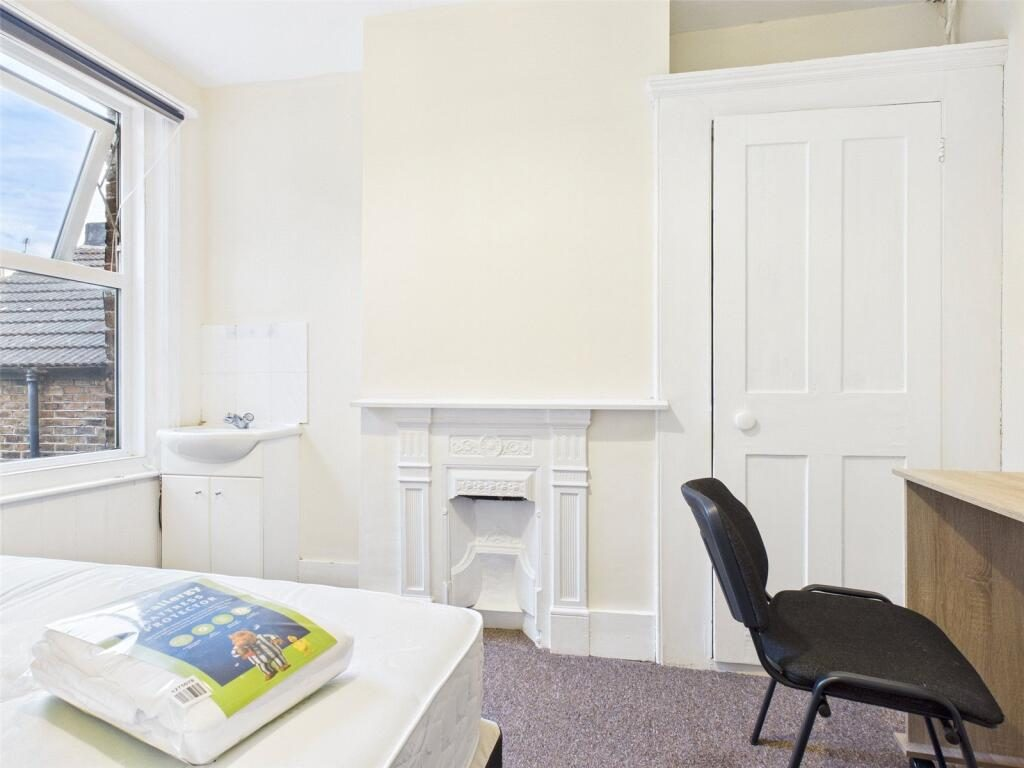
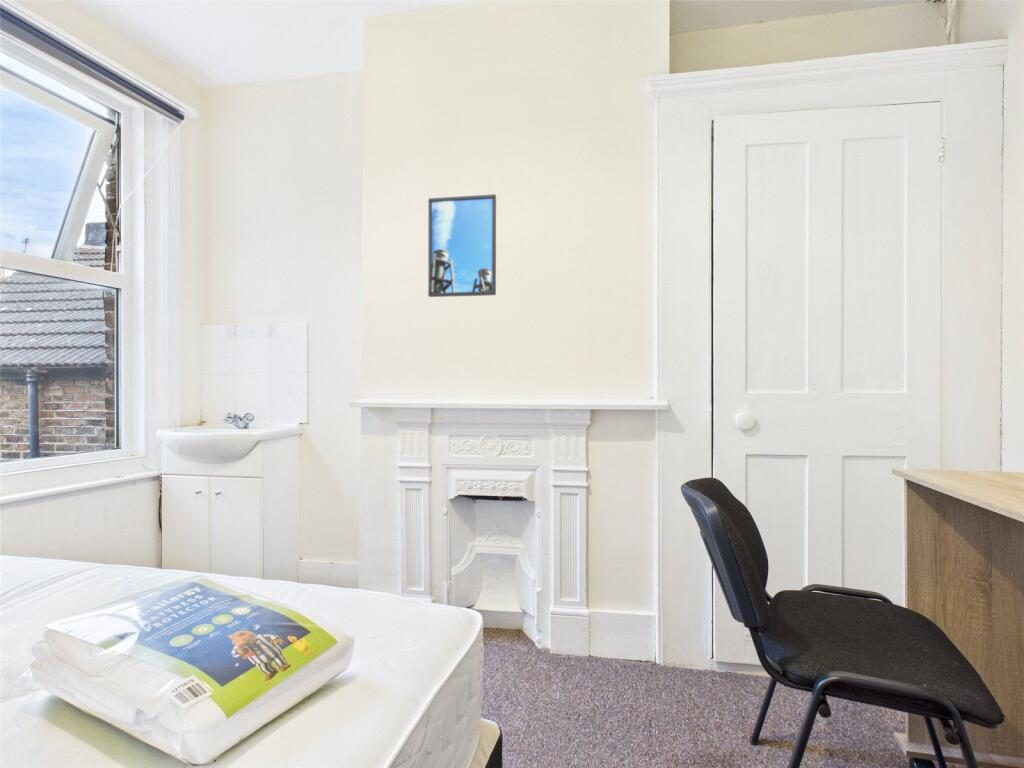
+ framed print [427,193,497,298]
